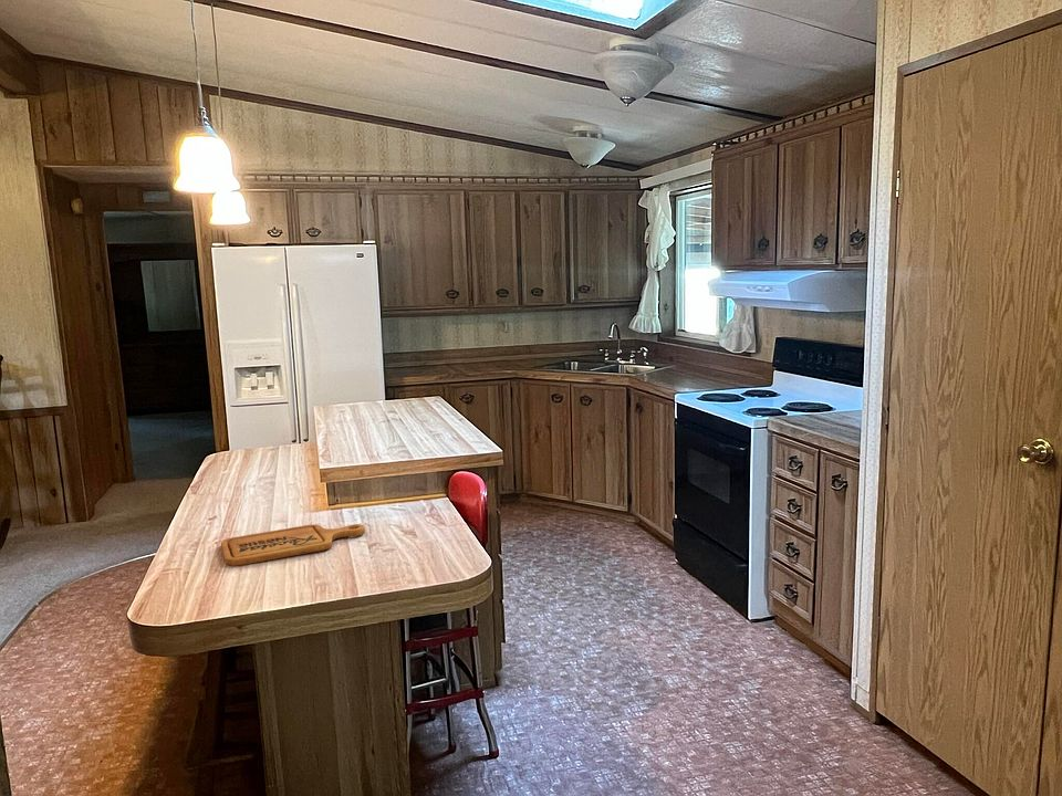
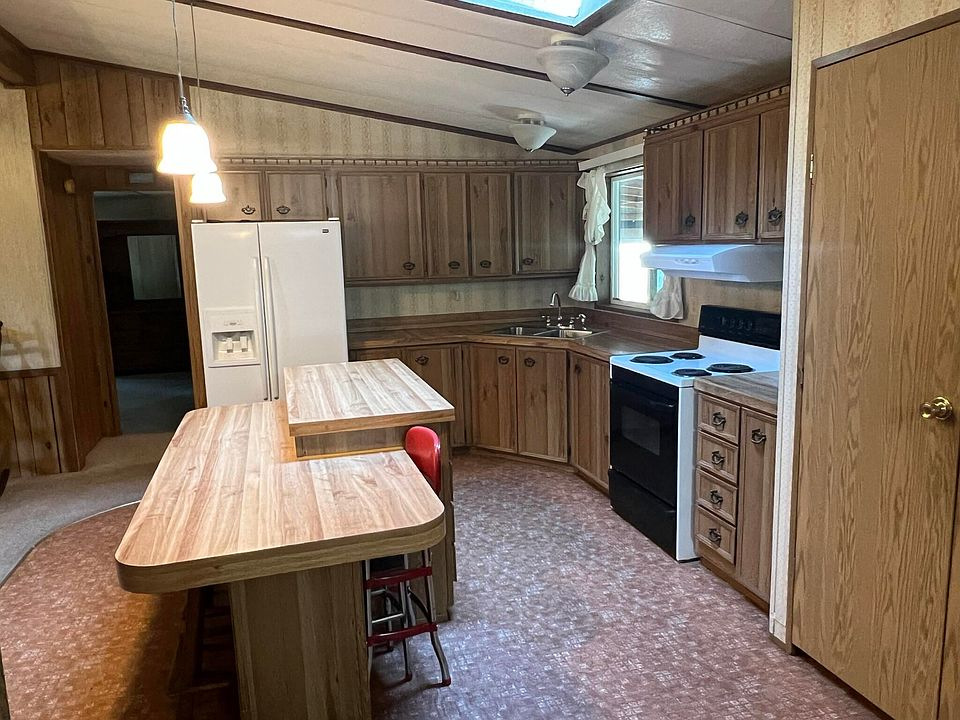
- cutting board [220,523,366,567]
